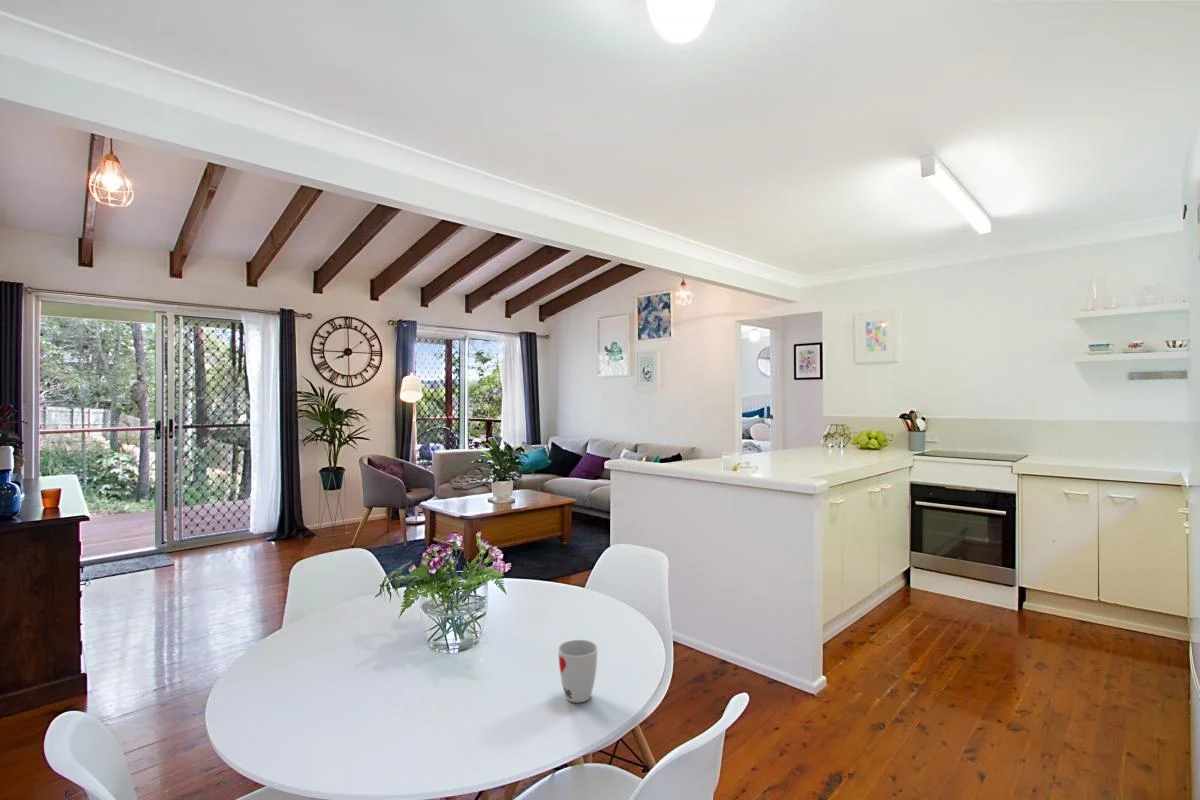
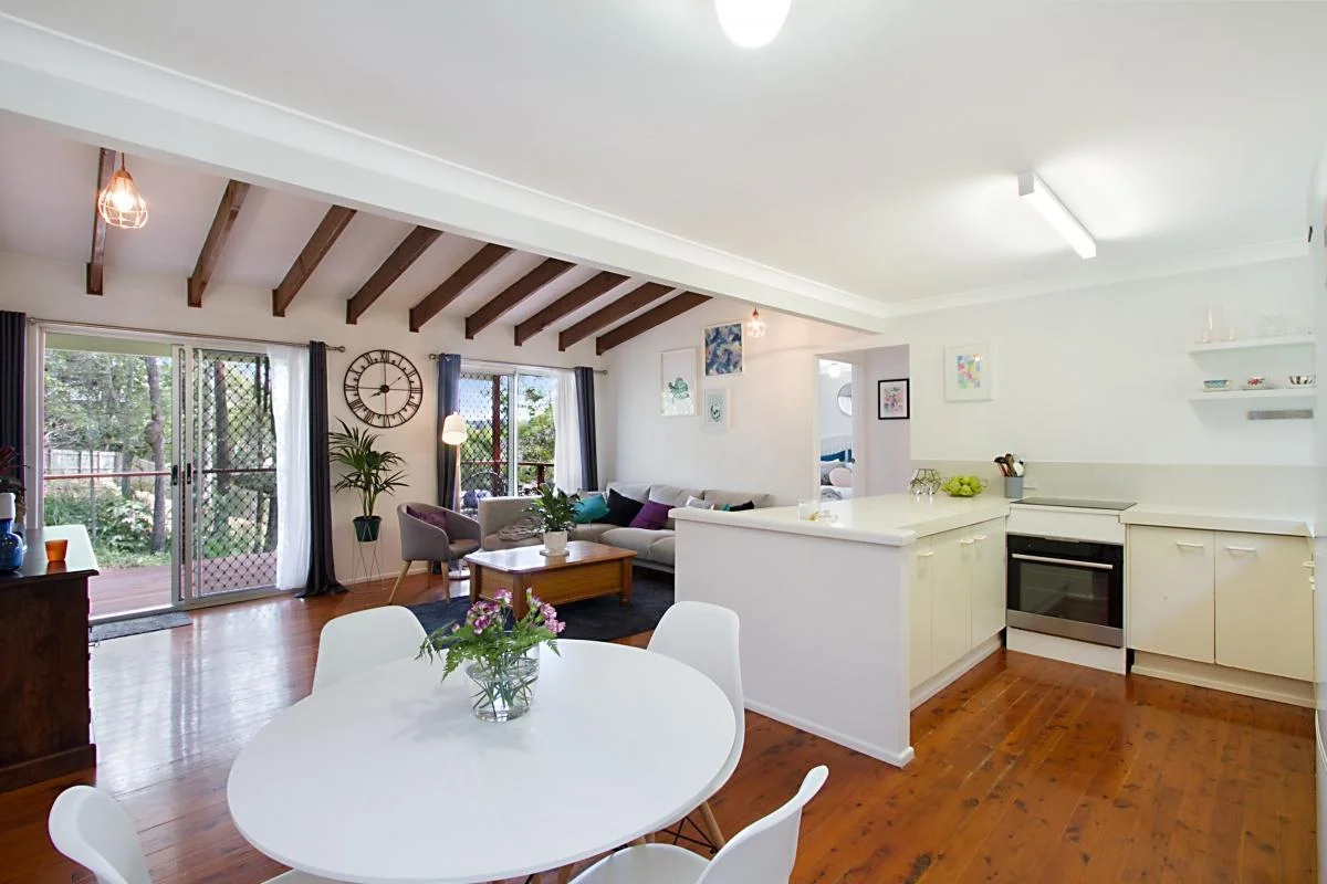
- cup [557,639,598,704]
